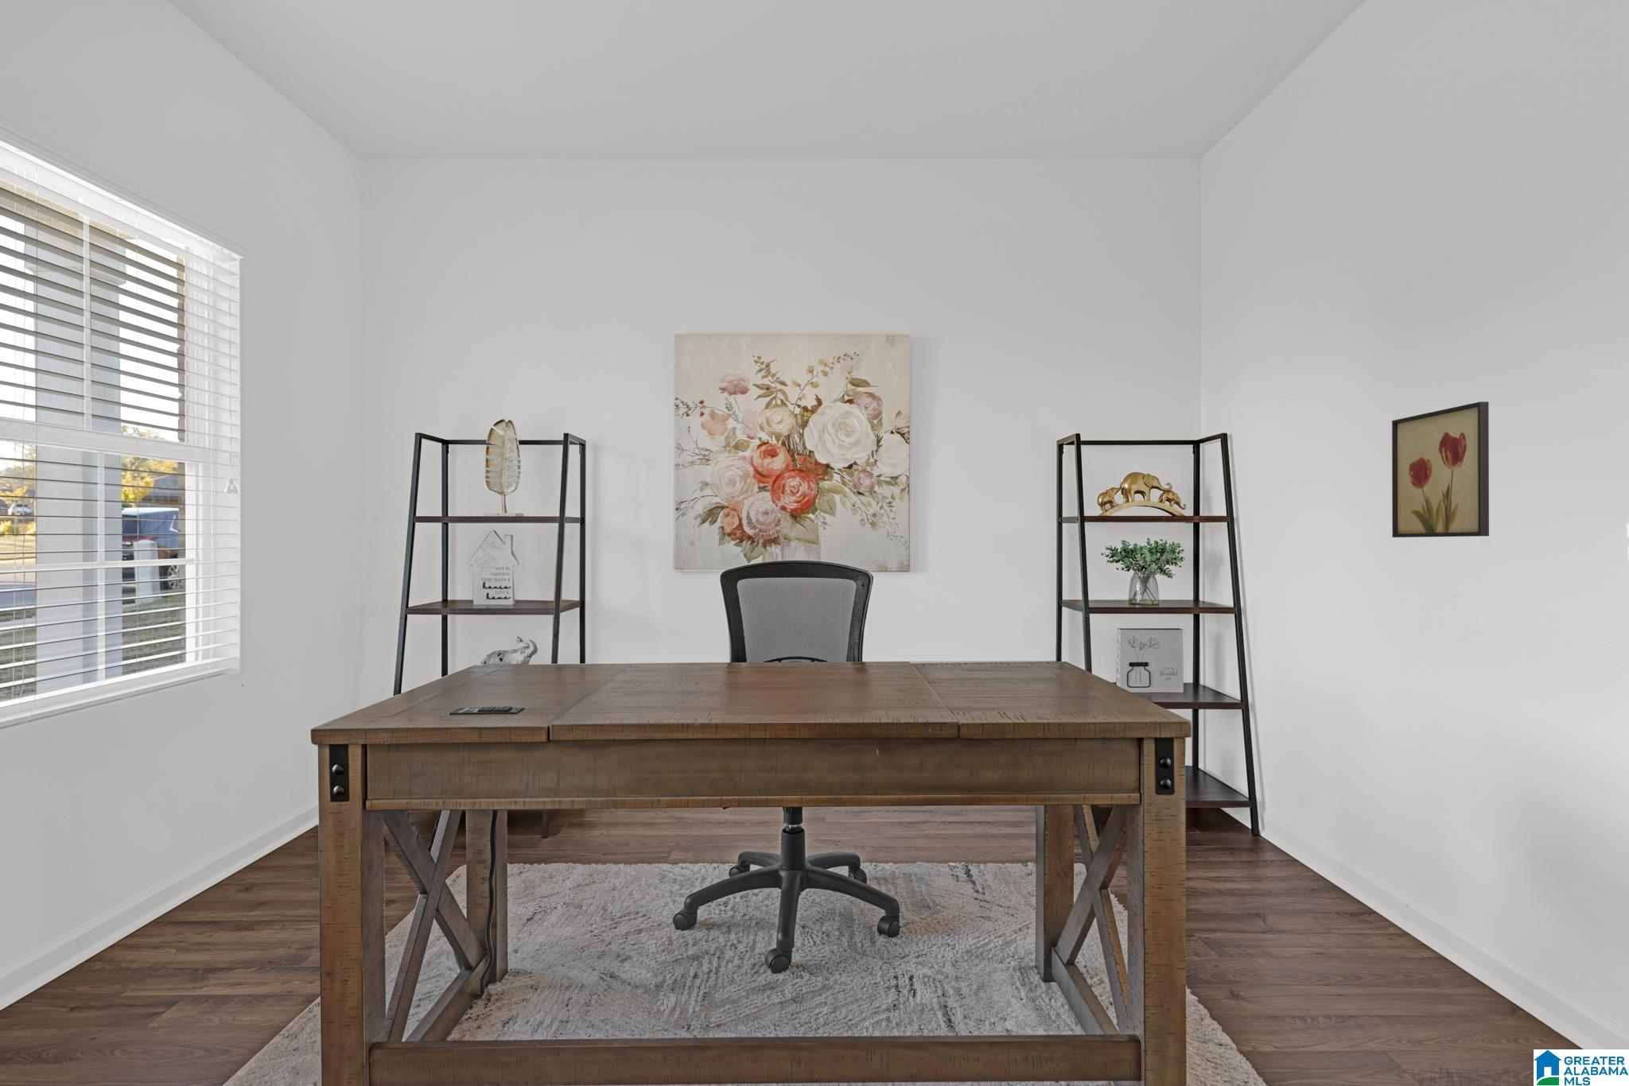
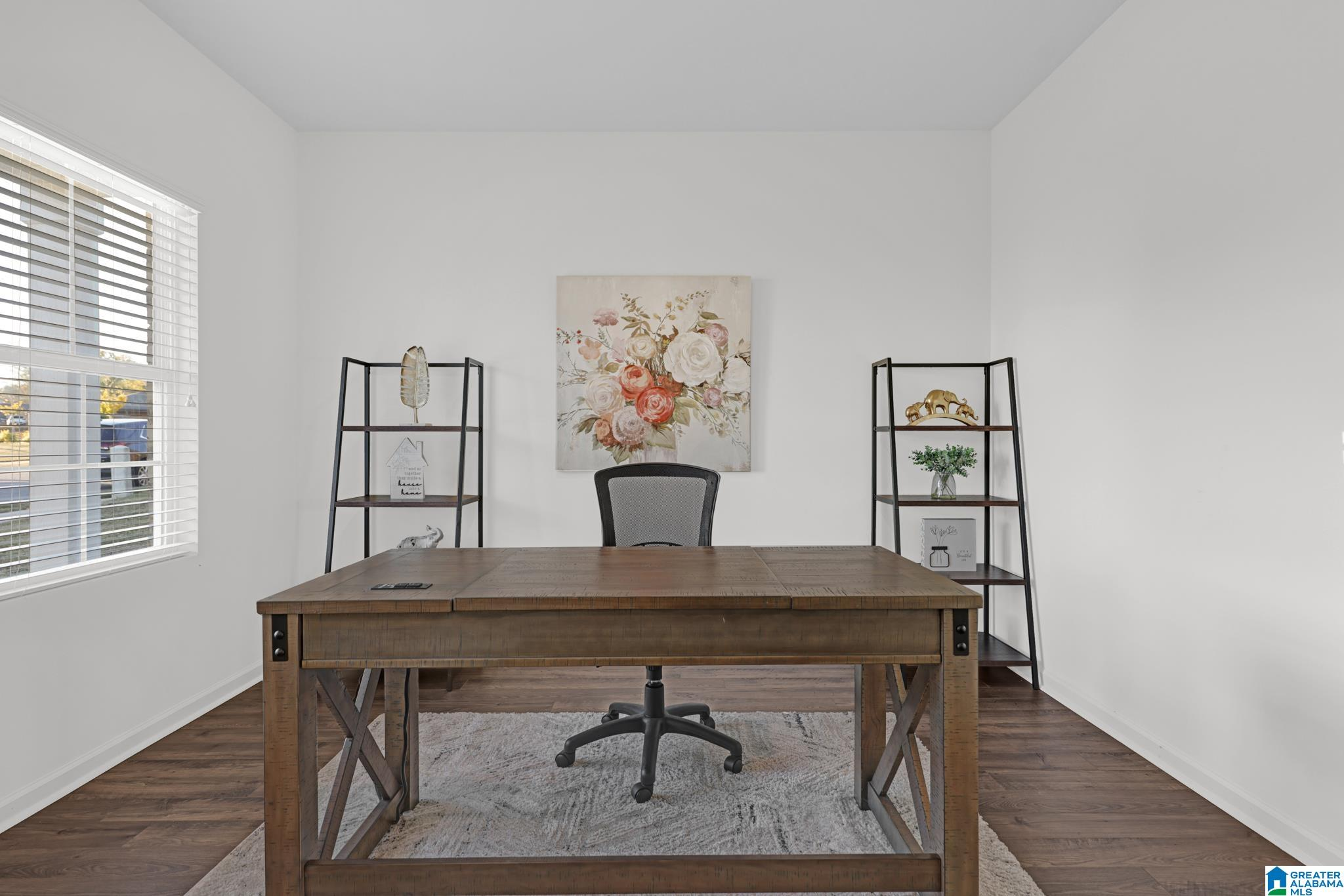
- wall art [1391,401,1490,538]
